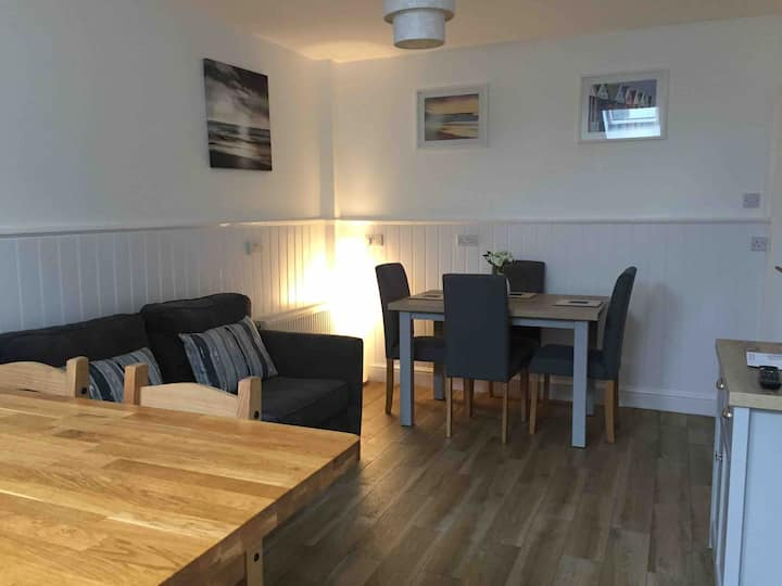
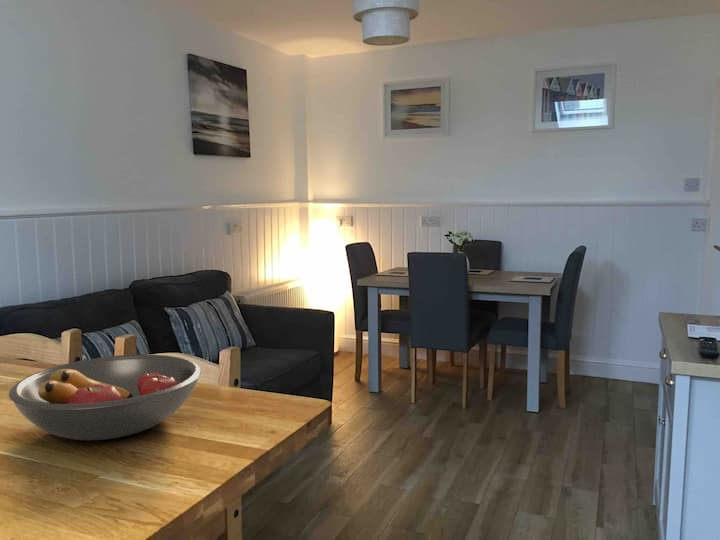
+ fruit bowl [8,354,202,441]
